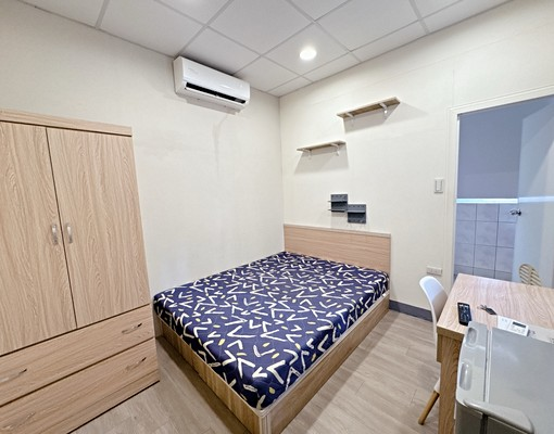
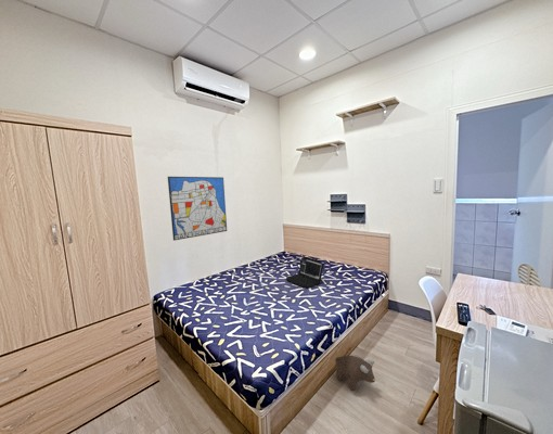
+ wall art [167,176,228,242]
+ plush toy [334,354,377,392]
+ laptop [285,256,325,290]
